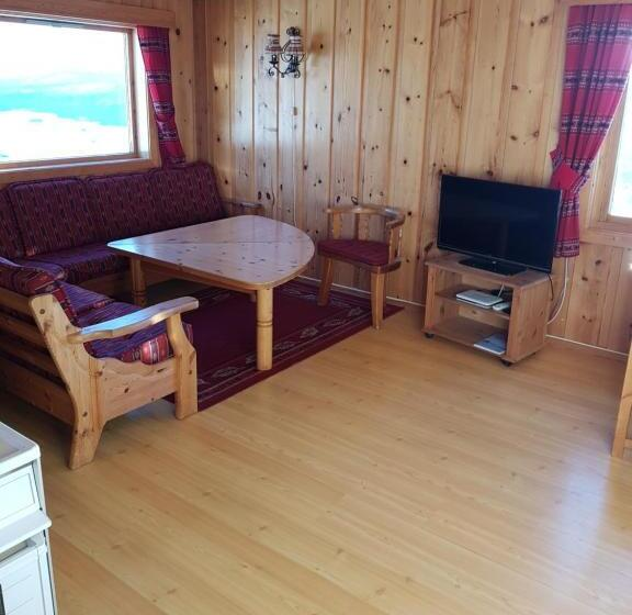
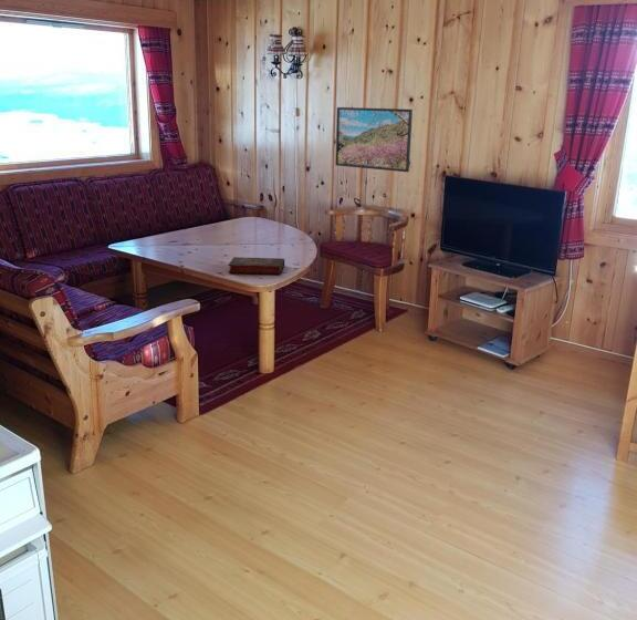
+ book [227,256,285,276]
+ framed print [334,106,414,173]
